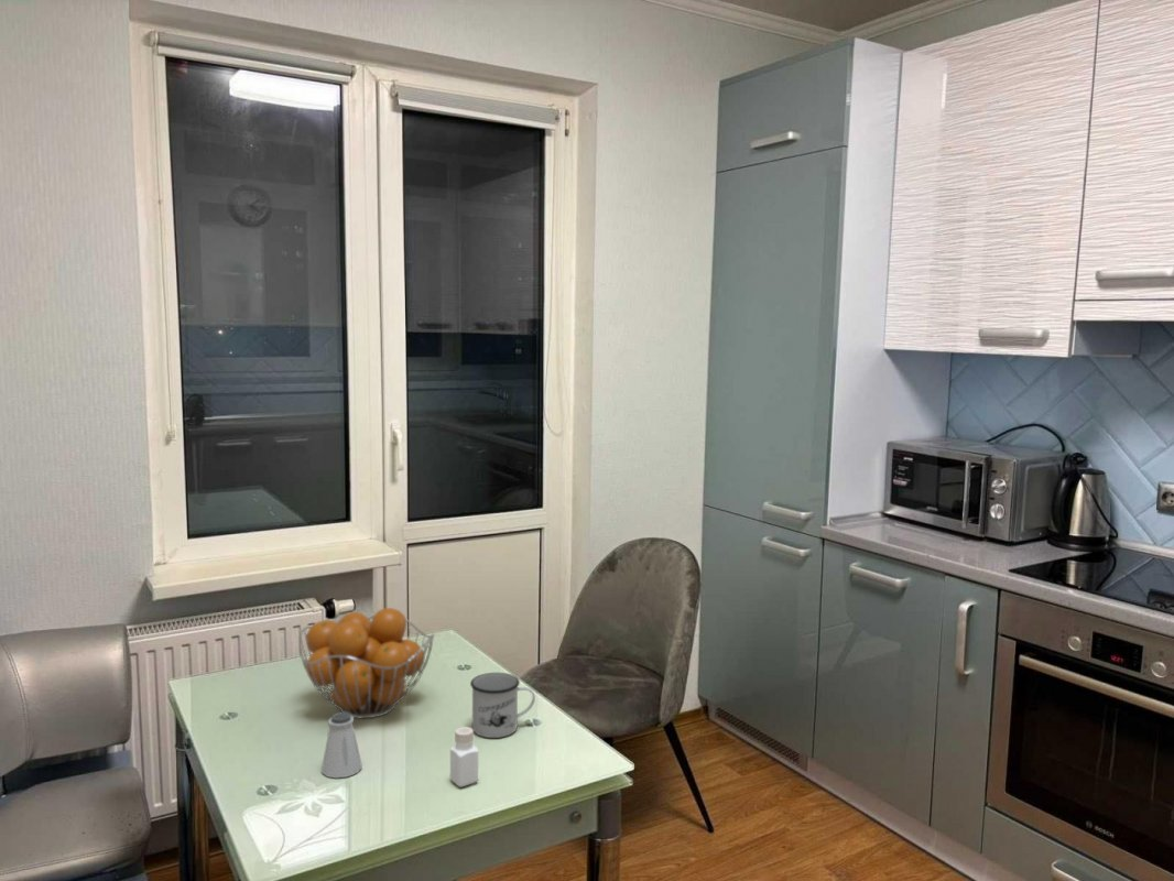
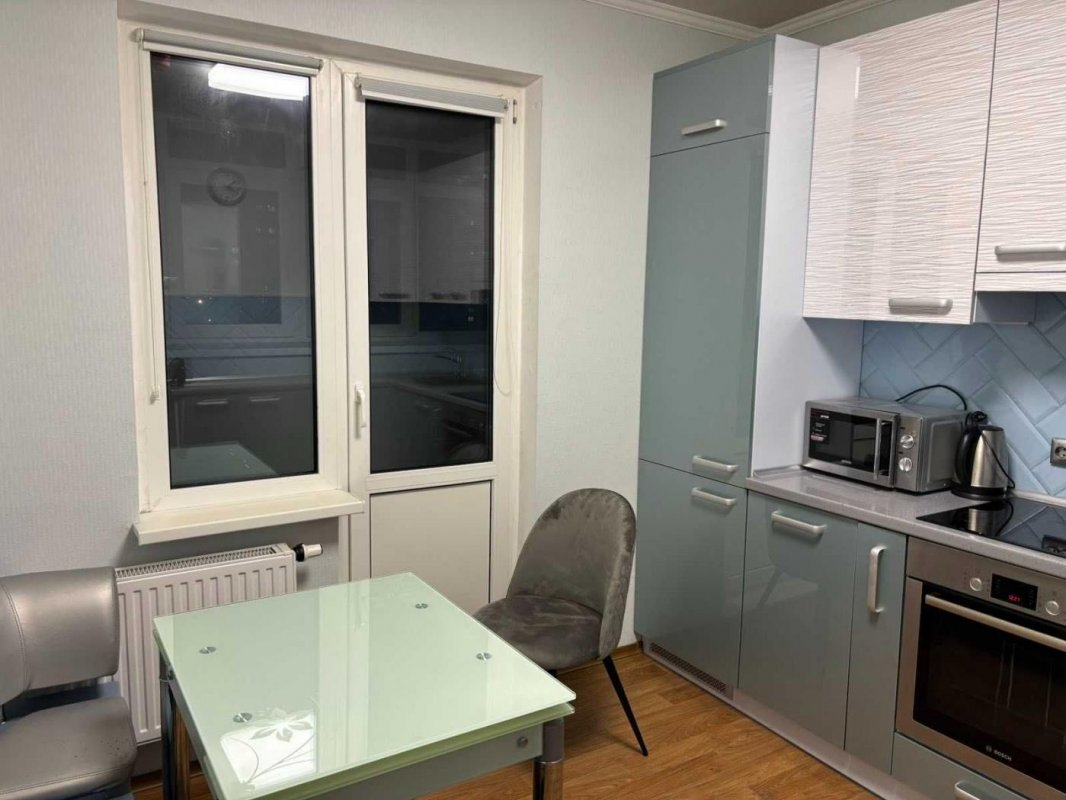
- fruit basket [297,607,435,719]
- mug [469,672,536,739]
- saltshaker [320,711,363,779]
- pepper shaker [449,726,479,787]
